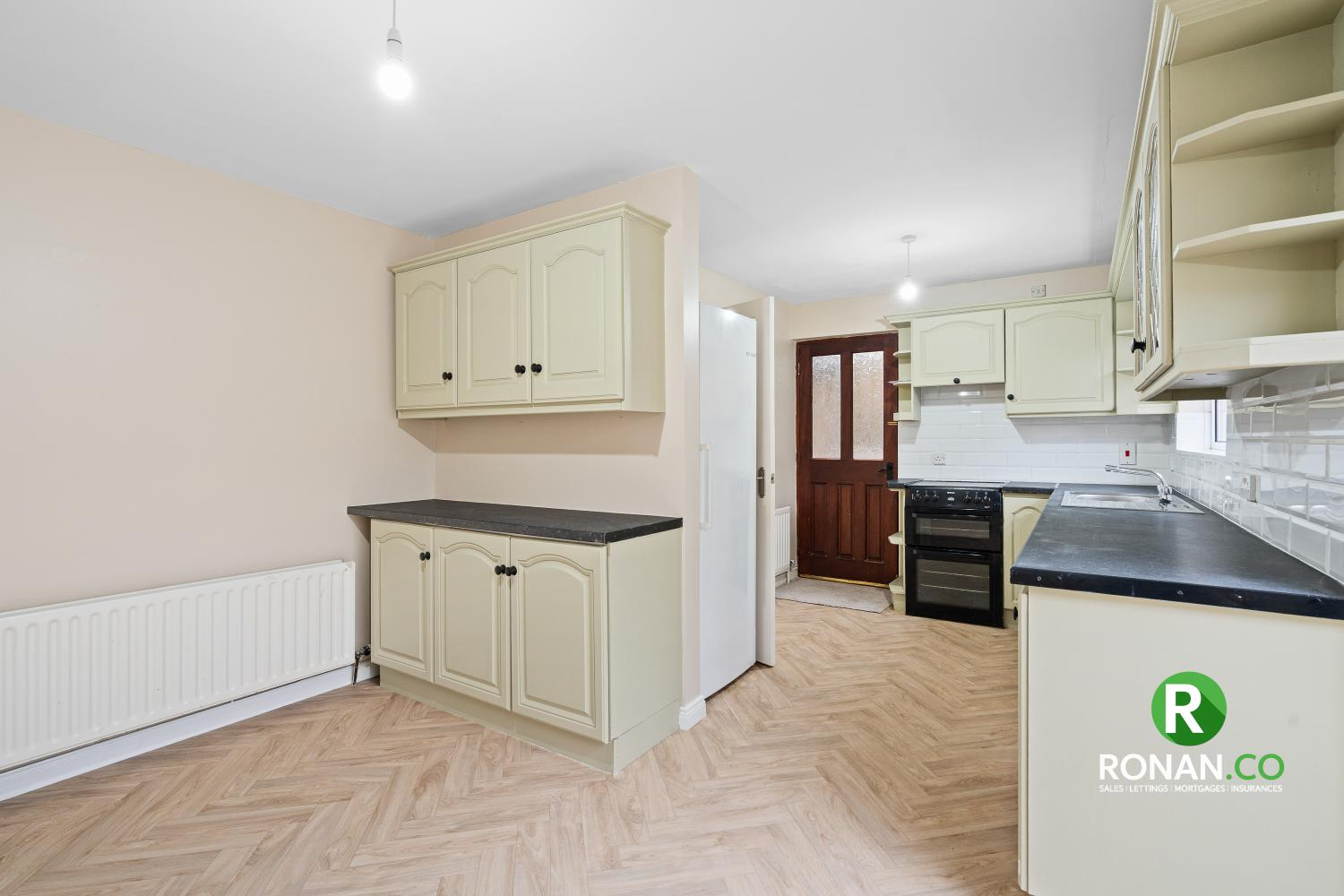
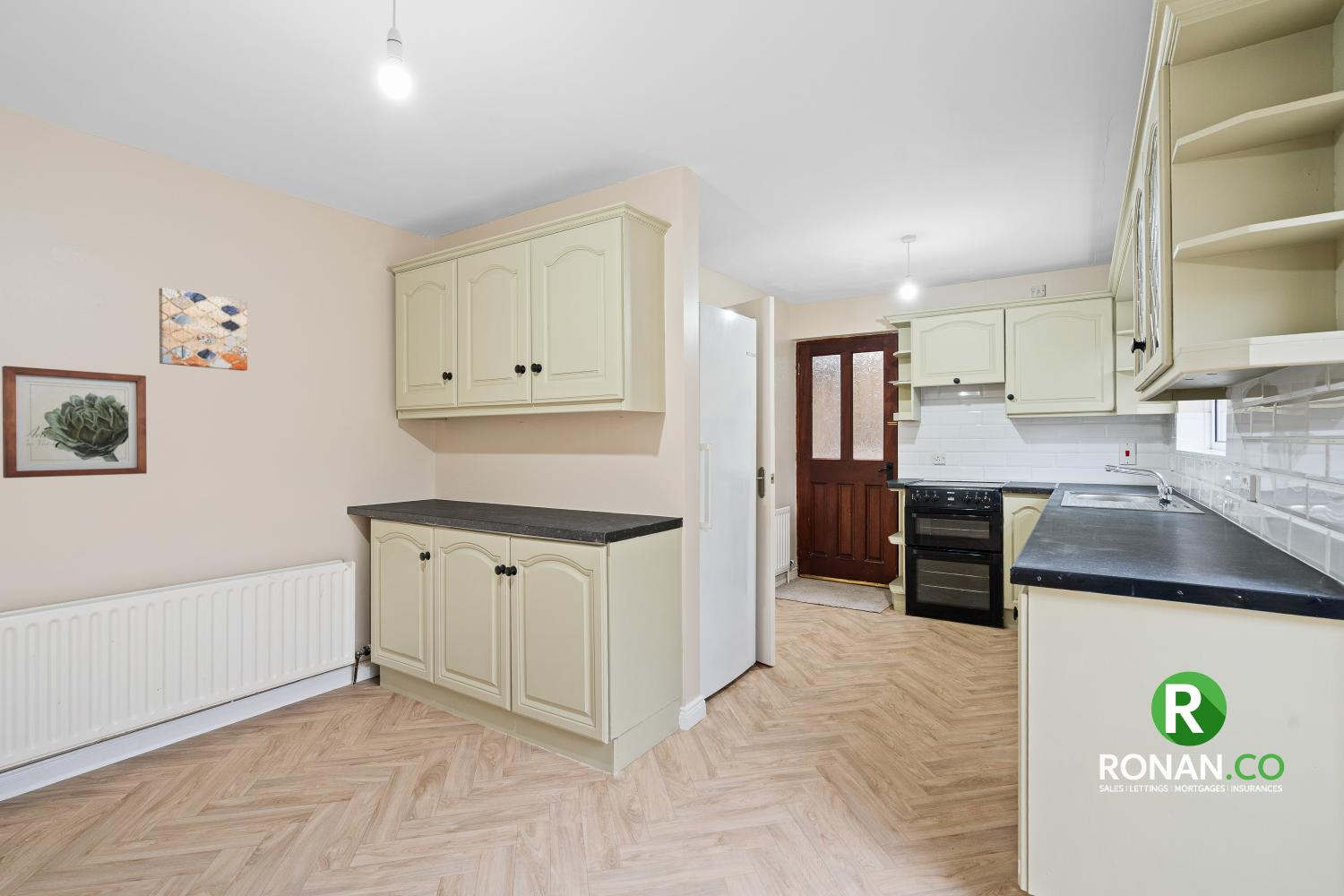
+ wall art [159,287,248,372]
+ wall art [1,365,148,479]
